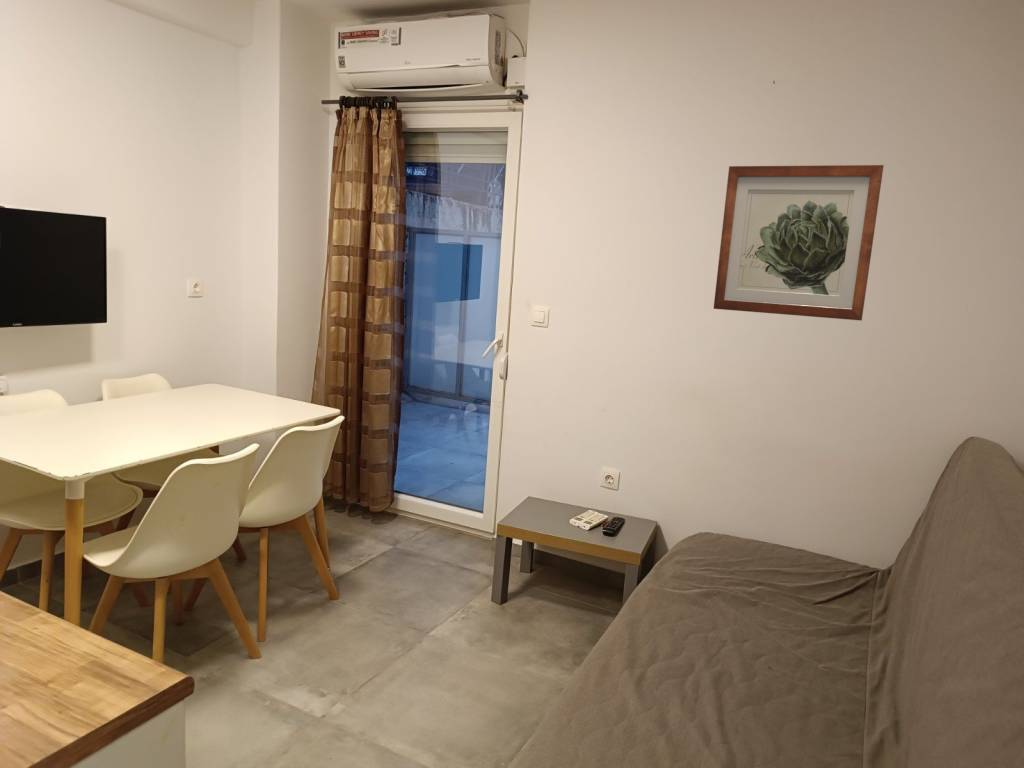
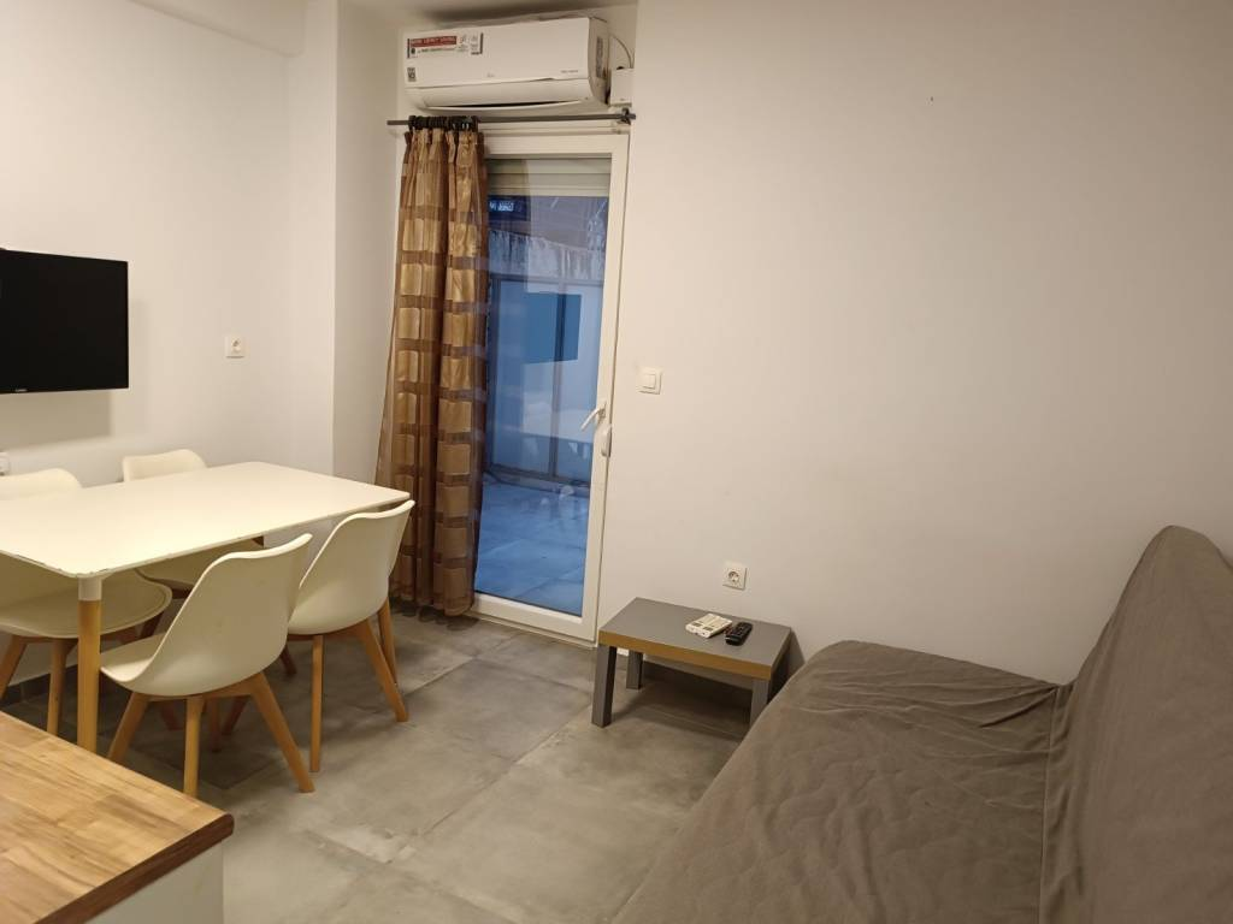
- wall art [713,164,885,322]
